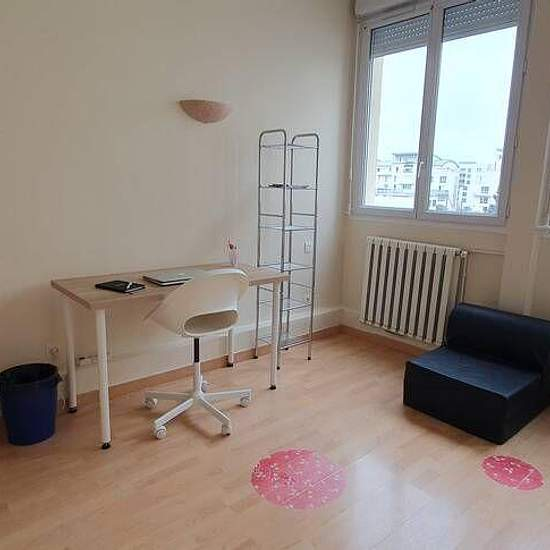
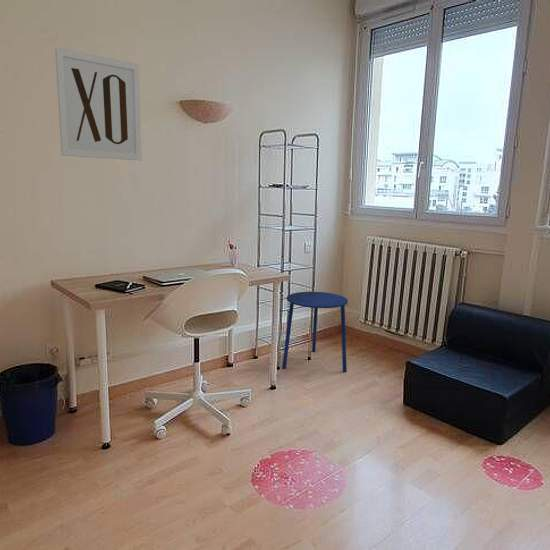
+ wall art [54,47,142,161]
+ side table [281,291,349,373]
